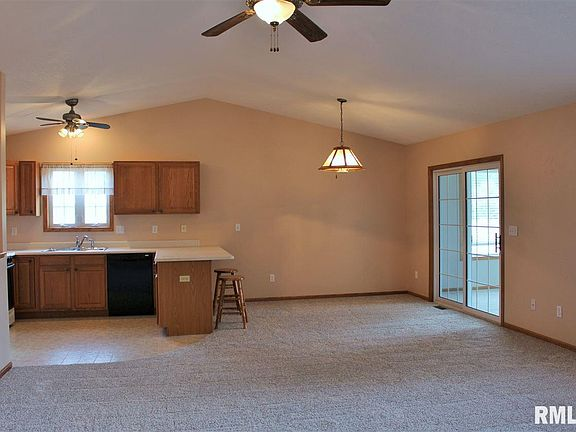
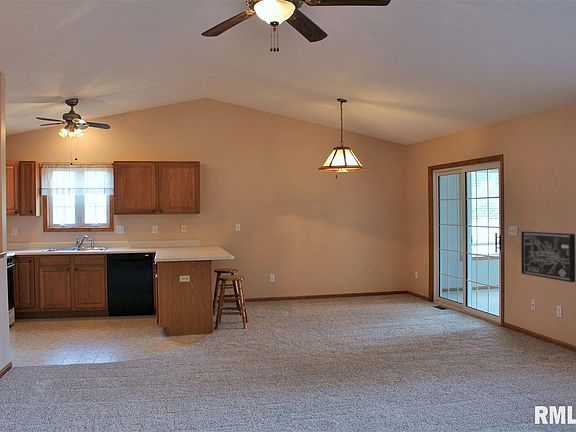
+ wall art [520,231,576,283]
